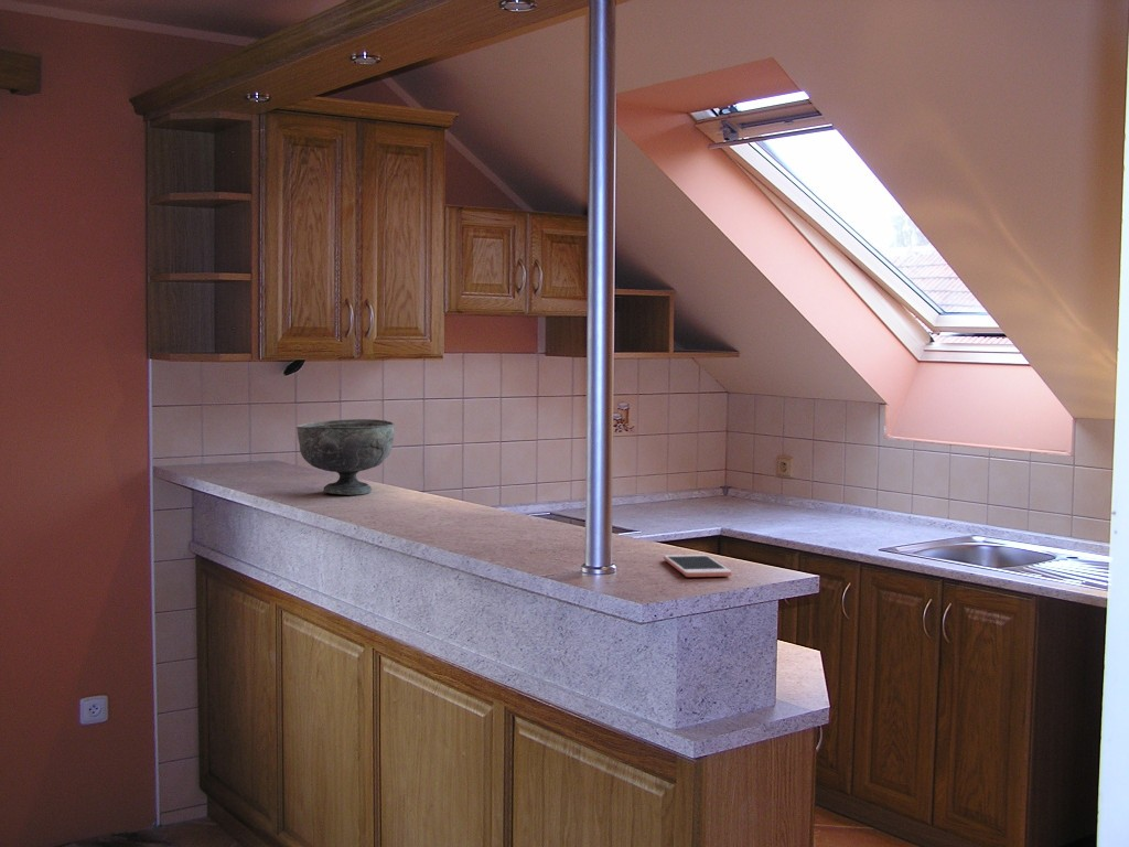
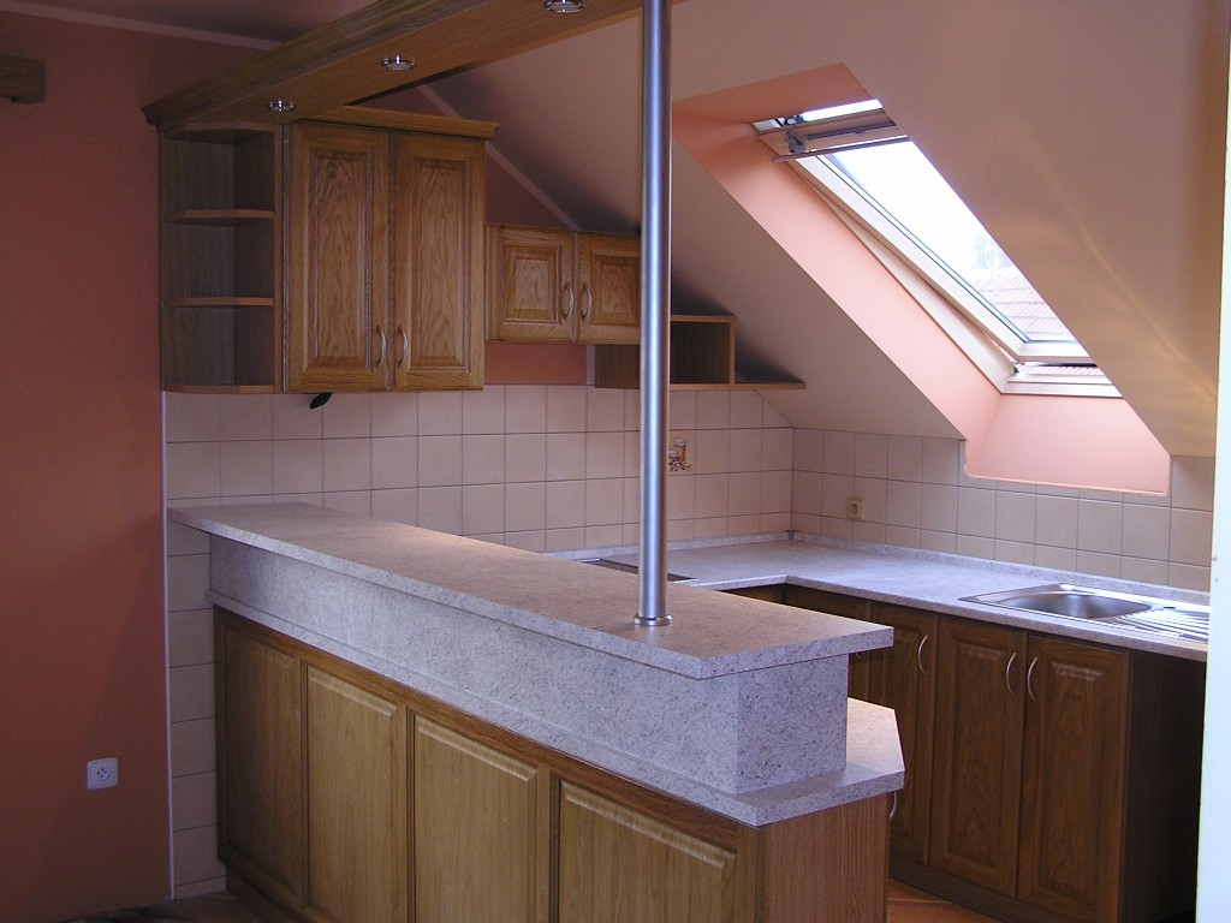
- decorative bowl [295,418,395,496]
- cell phone [663,554,733,578]
